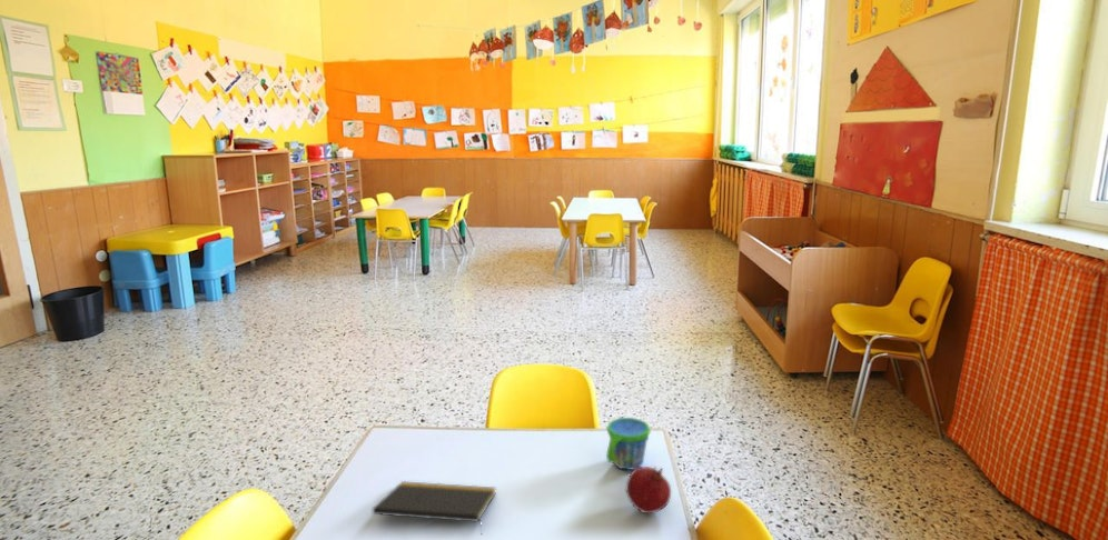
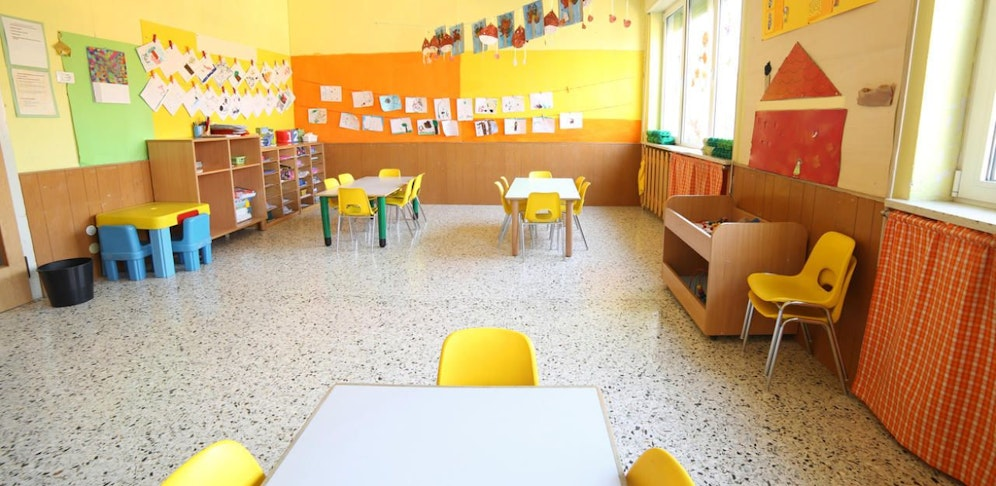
- notepad [372,480,497,534]
- fruit [625,464,672,514]
- snack cup [605,417,652,471]
